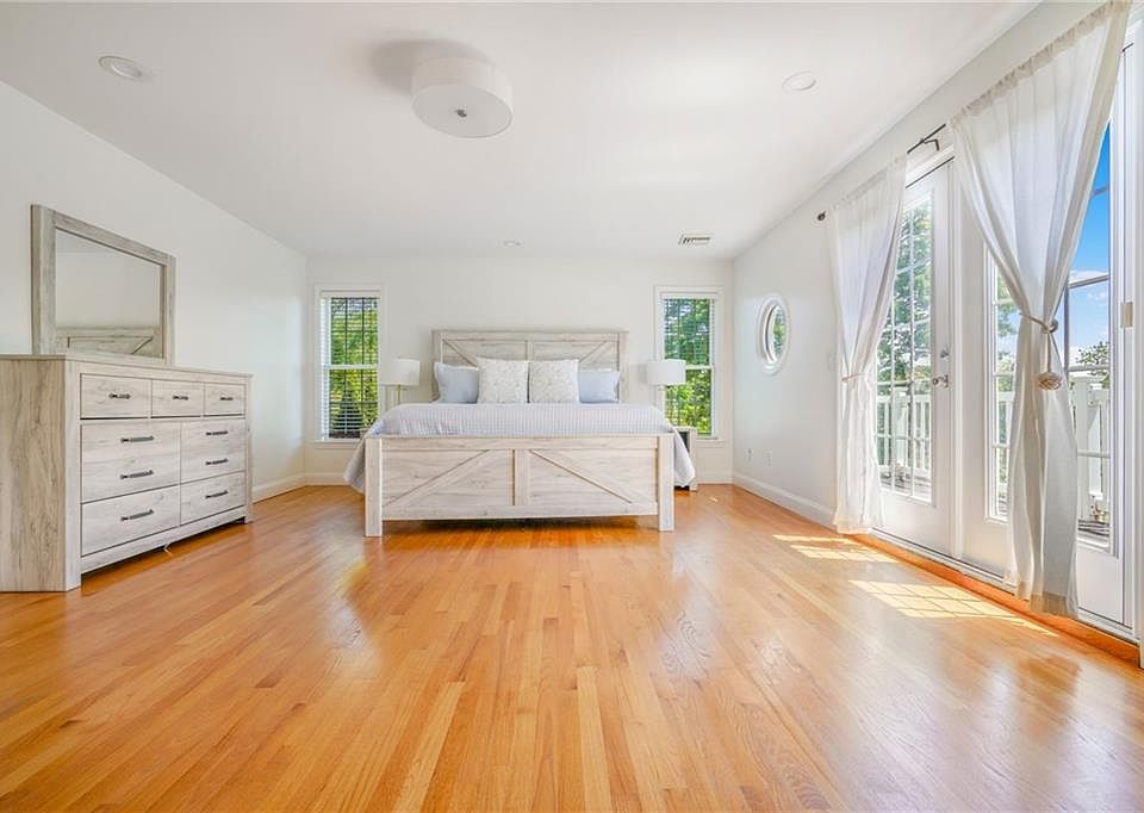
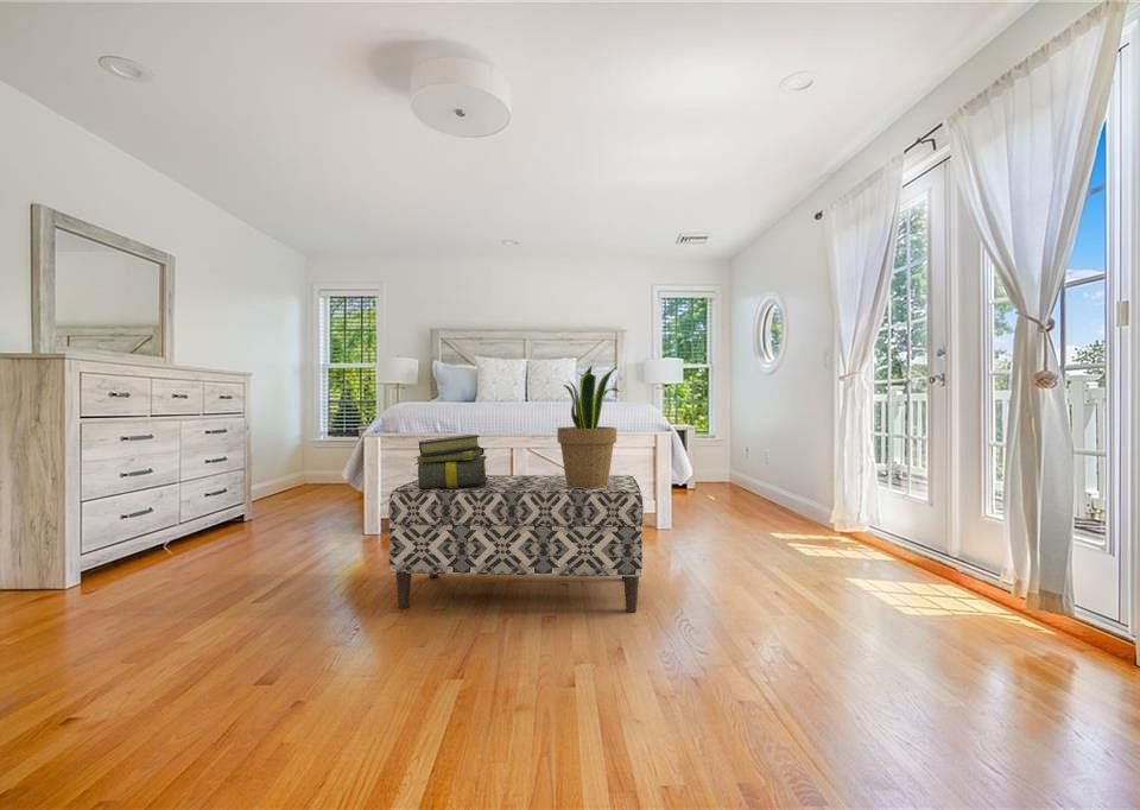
+ stack of books [413,434,488,489]
+ bench [387,474,645,614]
+ potted plant [556,365,620,489]
